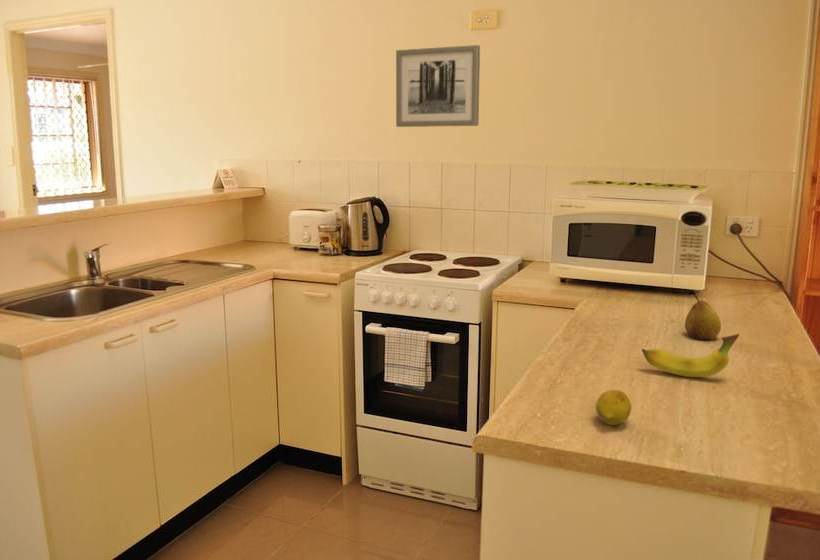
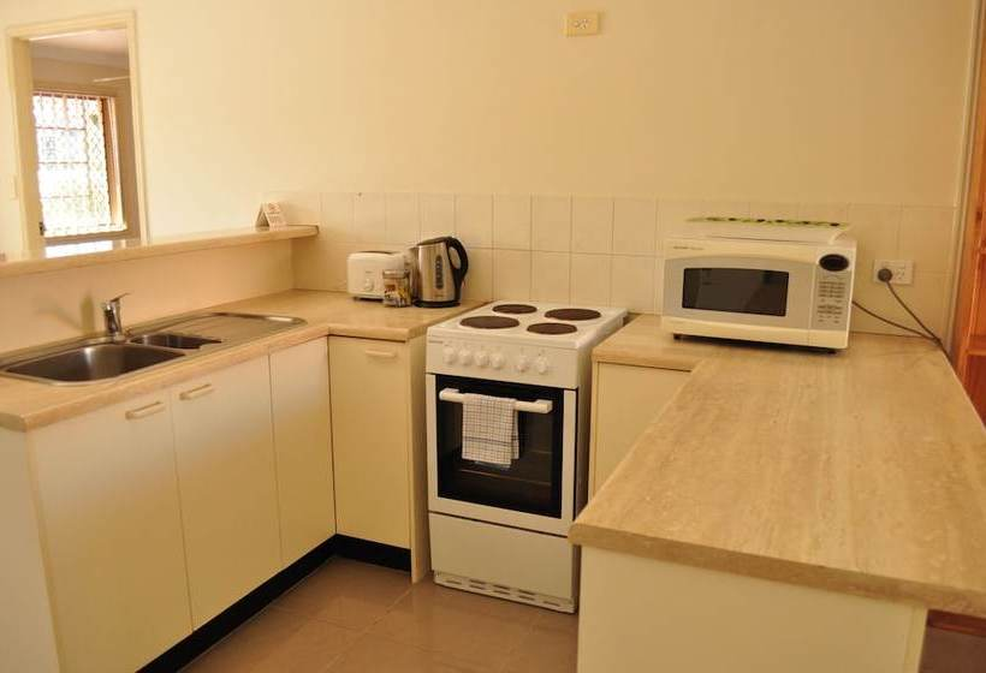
- wall art [395,44,481,128]
- fruit [595,389,633,426]
- fruit [640,333,740,378]
- fruit [684,293,722,341]
